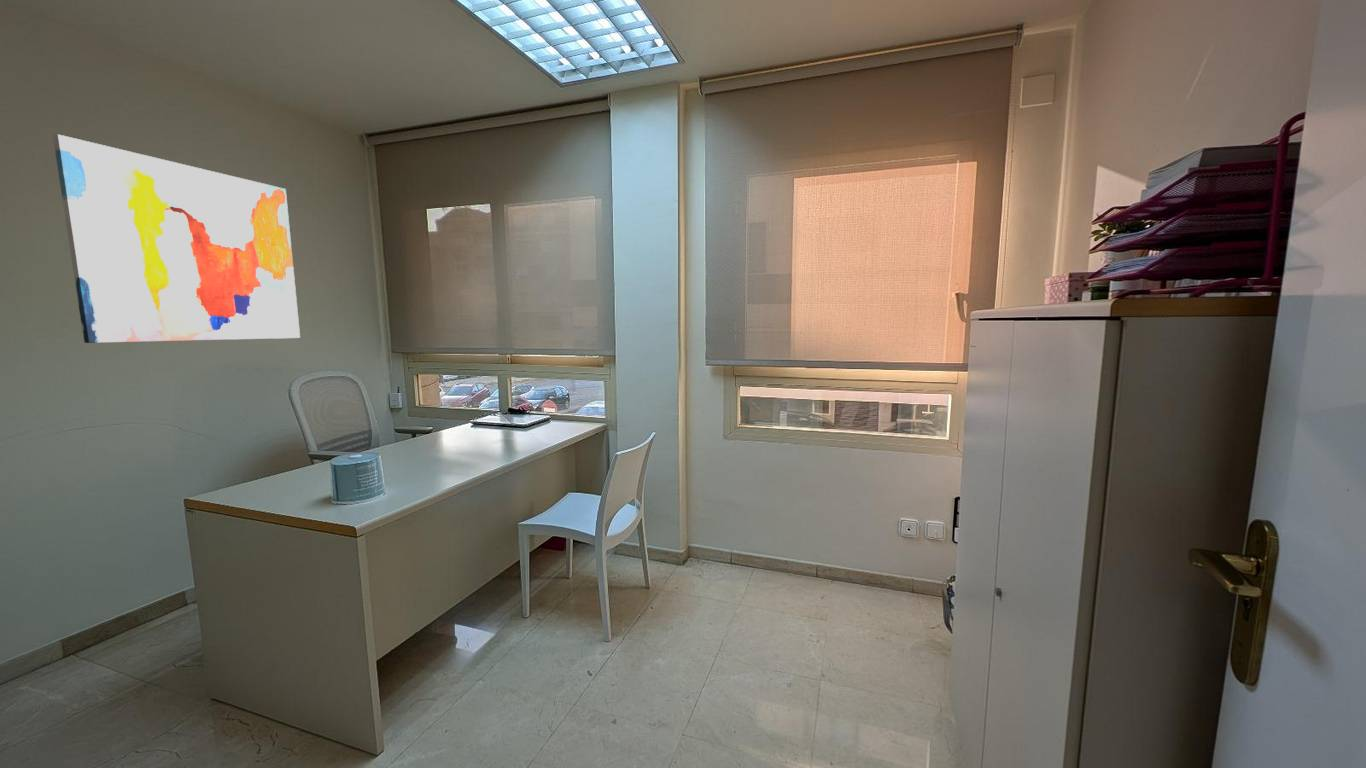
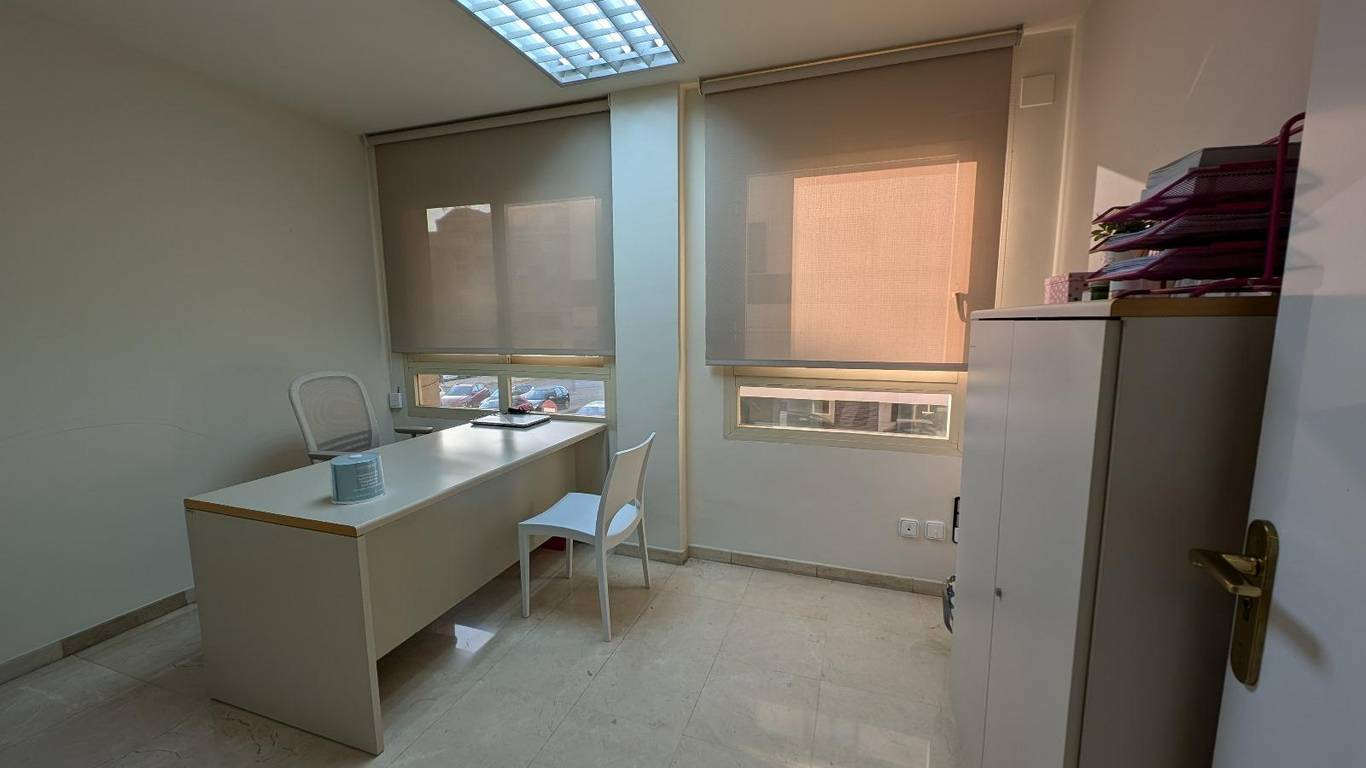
- wall art [52,133,301,344]
